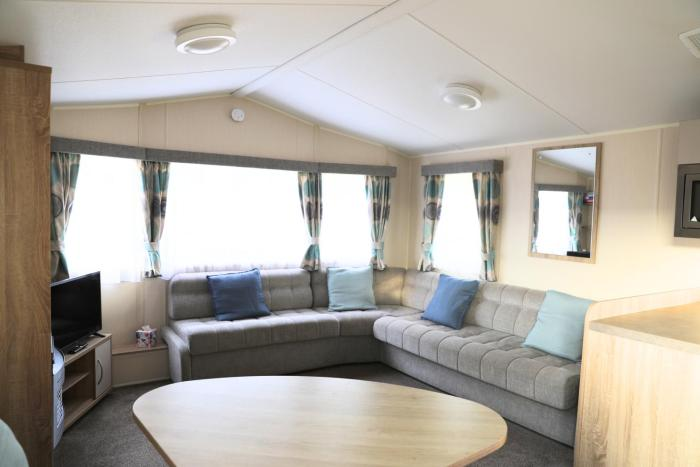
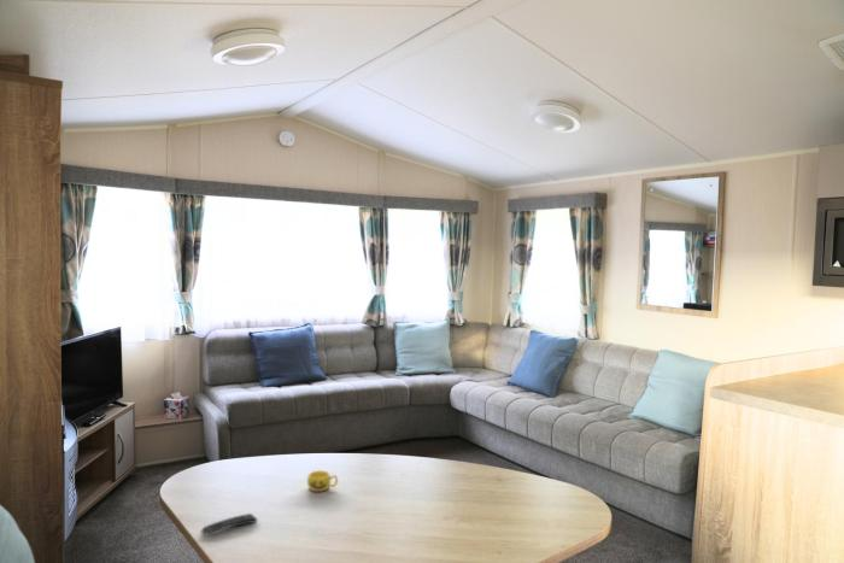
+ remote control [199,512,258,535]
+ cup [306,469,339,493]
